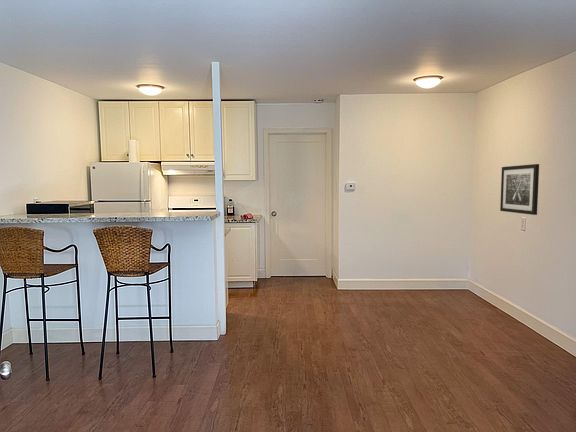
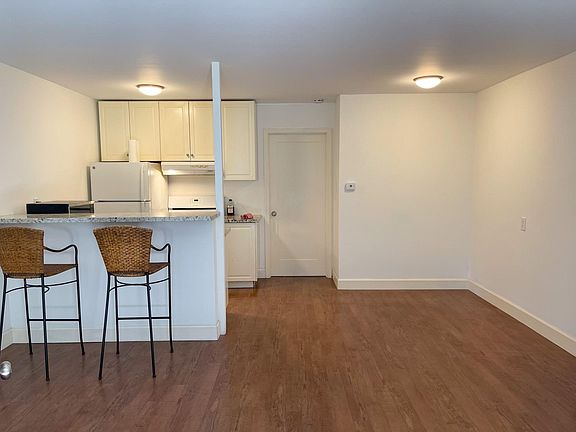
- wall art [499,163,540,216]
